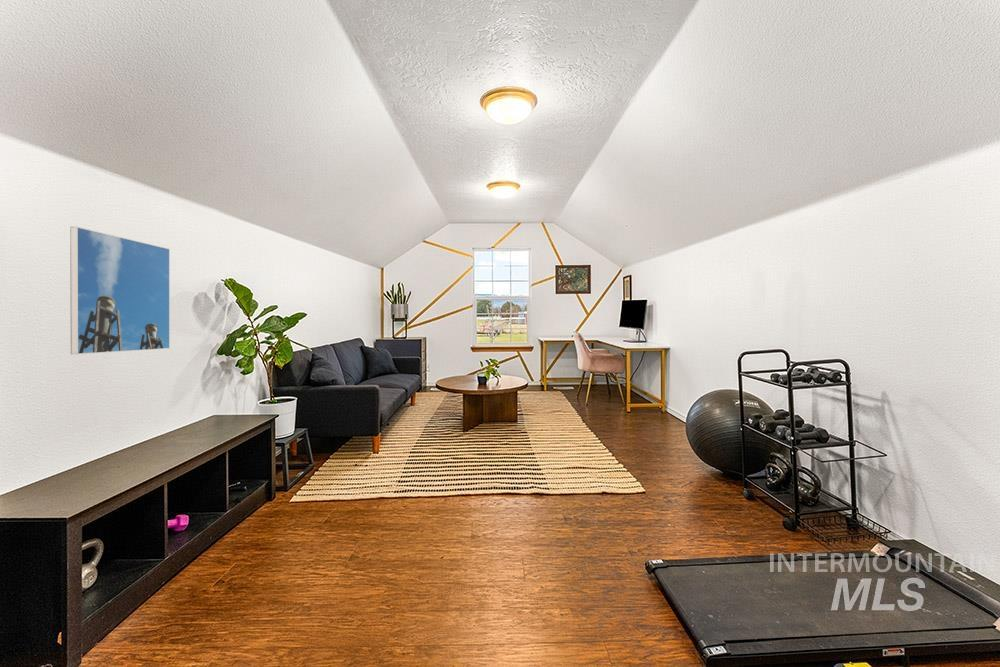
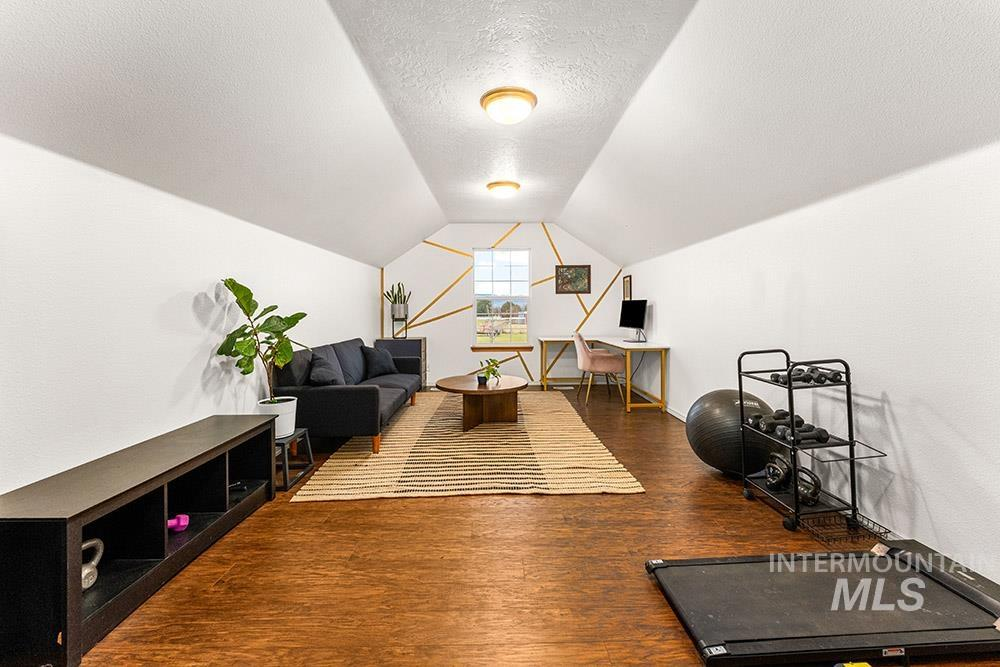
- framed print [69,226,171,355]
